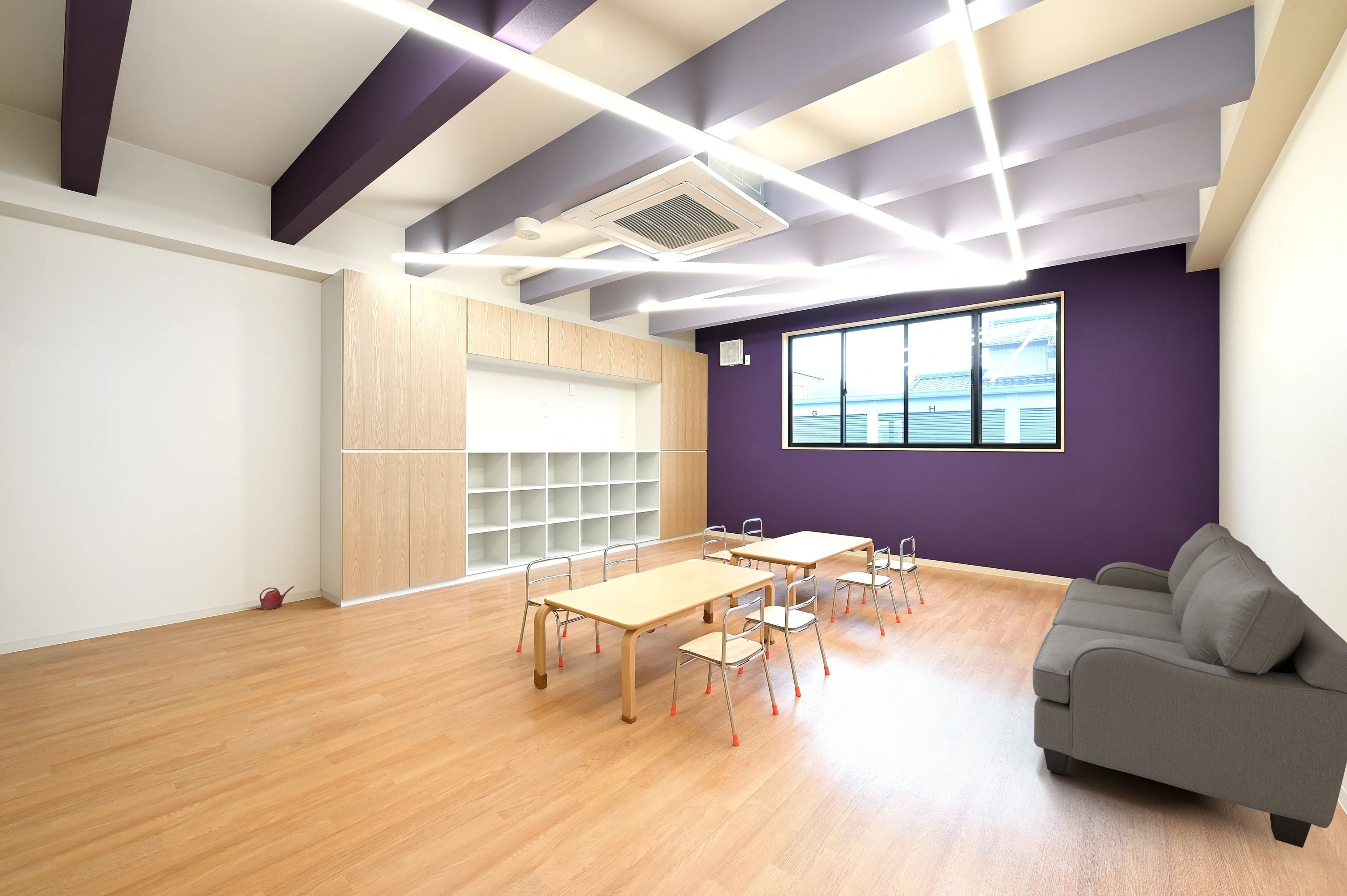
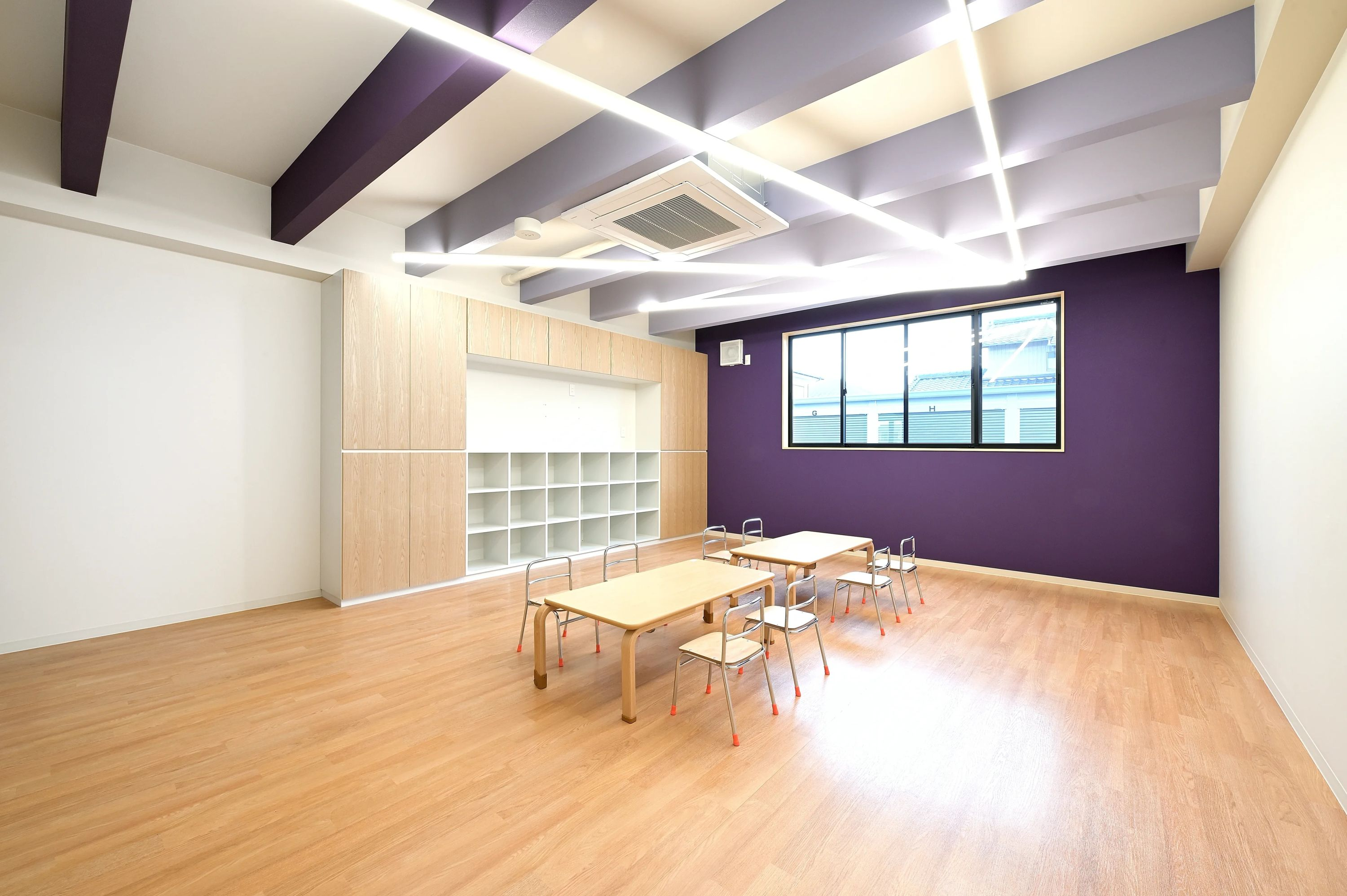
- watering can [259,586,295,611]
- sofa [1032,522,1347,848]
